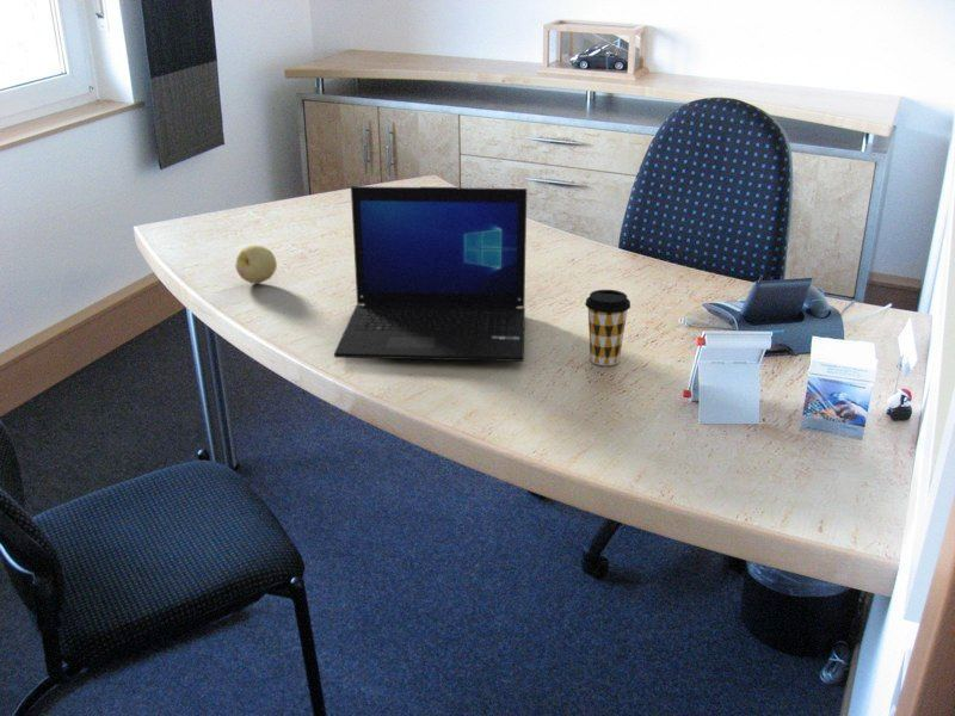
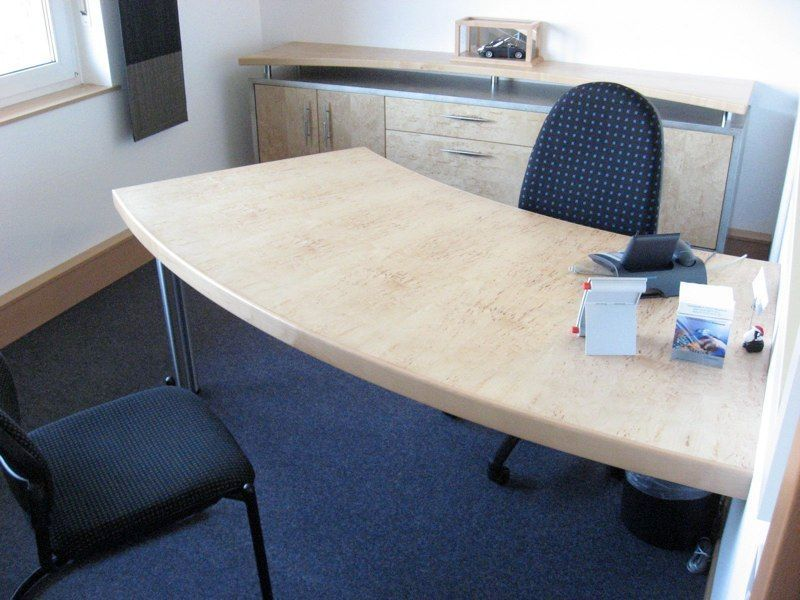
- fruit [234,245,278,284]
- laptop [333,185,528,363]
- coffee cup [584,289,631,366]
